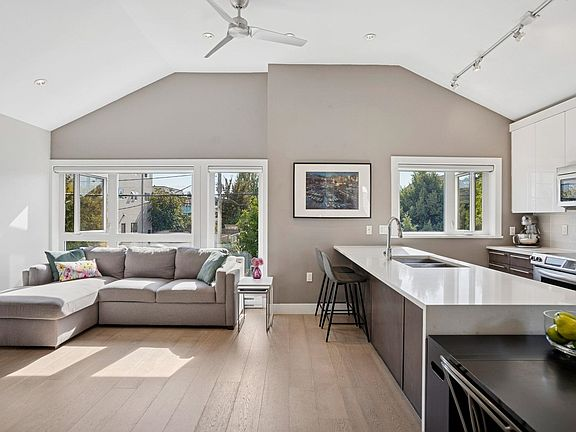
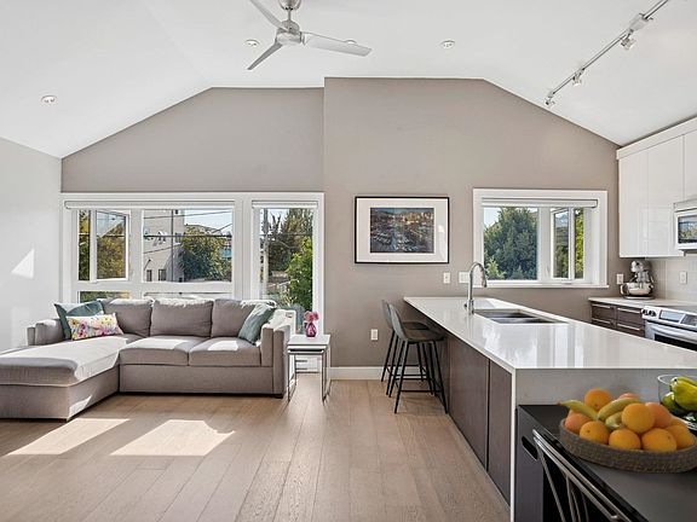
+ fruit bowl [555,388,697,474]
